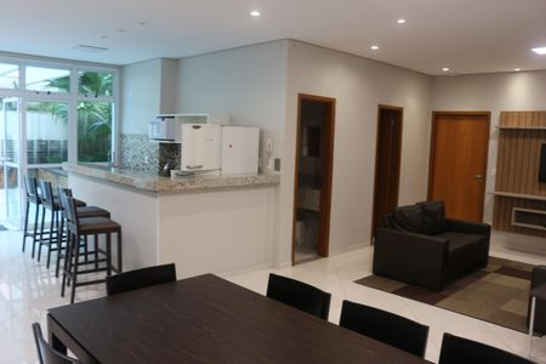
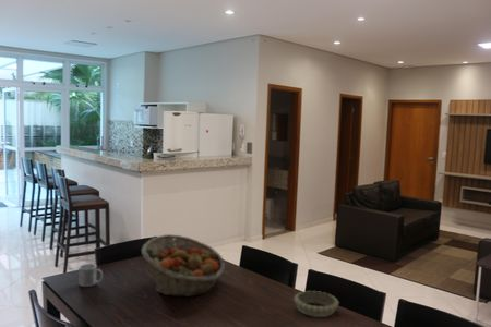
+ mug [77,263,104,288]
+ decorative bowl [292,290,340,318]
+ fruit basket [141,233,226,298]
